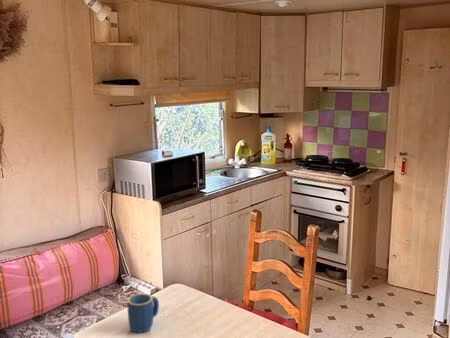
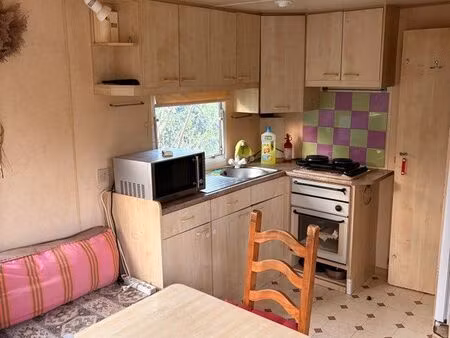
- mug [126,293,160,334]
